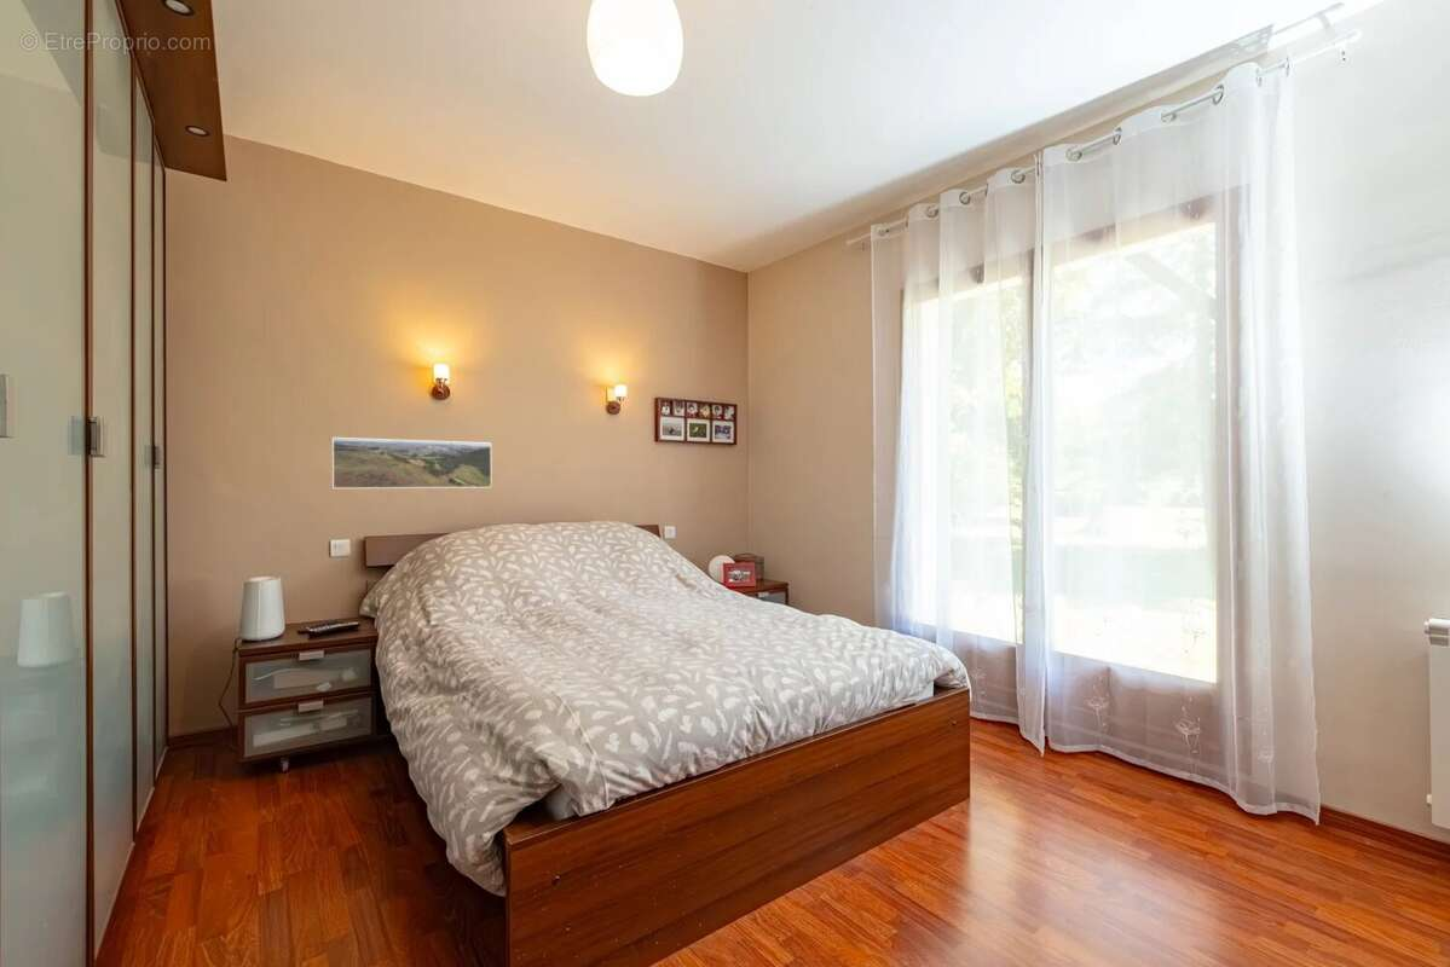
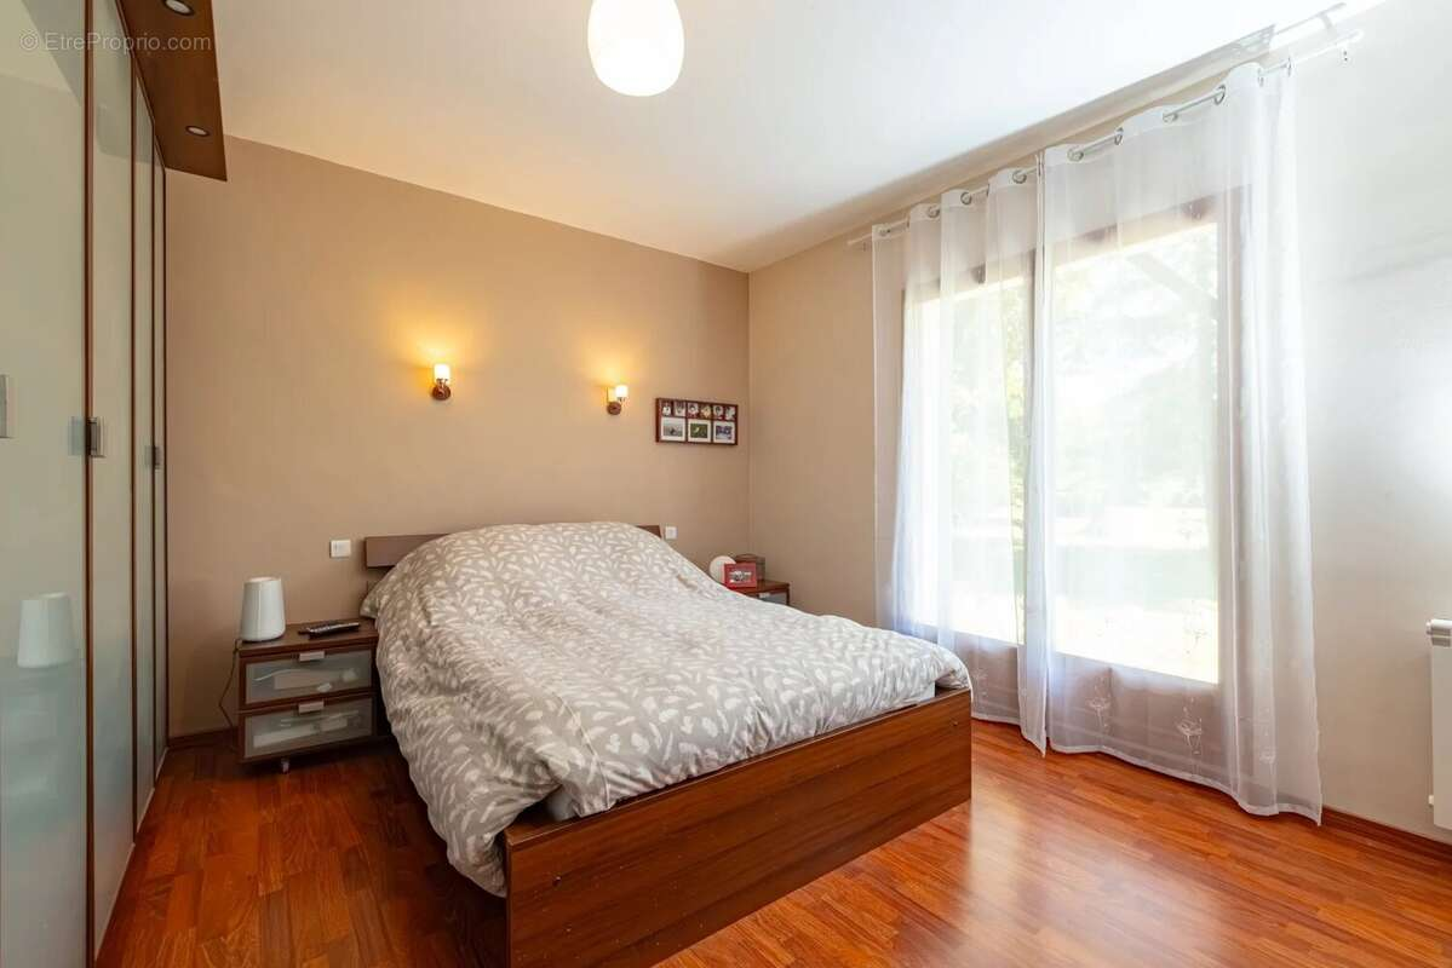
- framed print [330,436,492,490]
